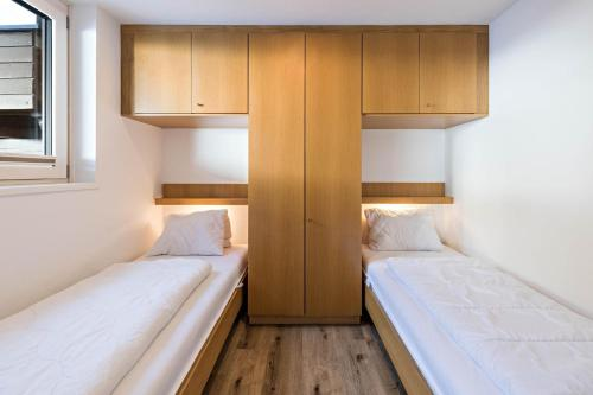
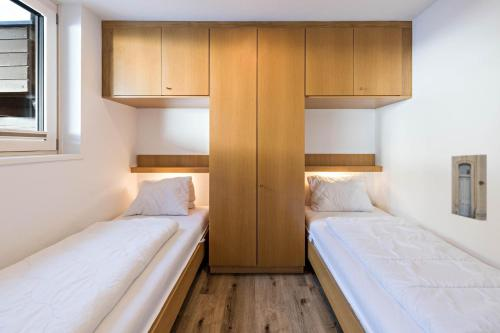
+ wall art [451,154,488,222]
